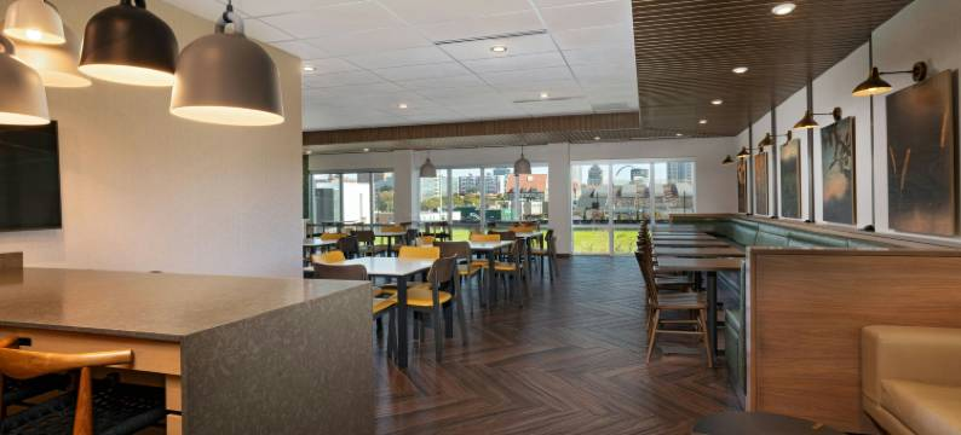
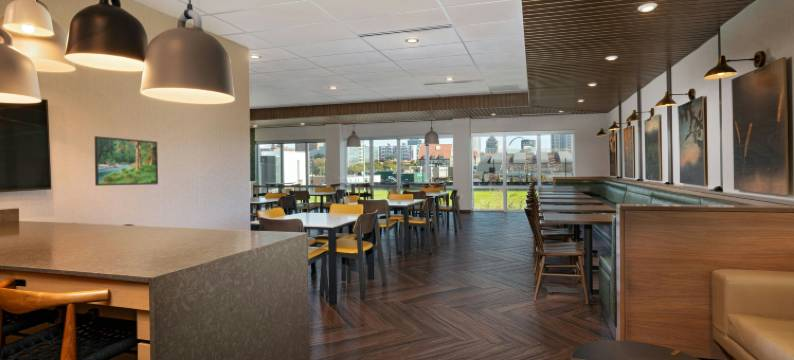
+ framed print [94,135,159,187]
